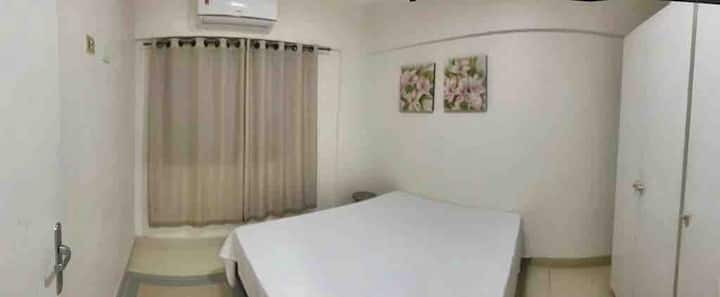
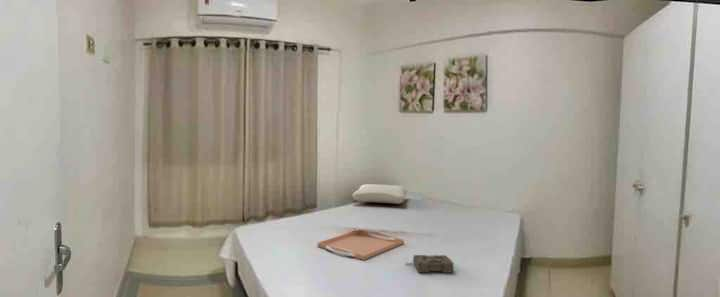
+ pillow [351,183,408,205]
+ diary [405,254,454,274]
+ serving tray [316,228,405,261]
